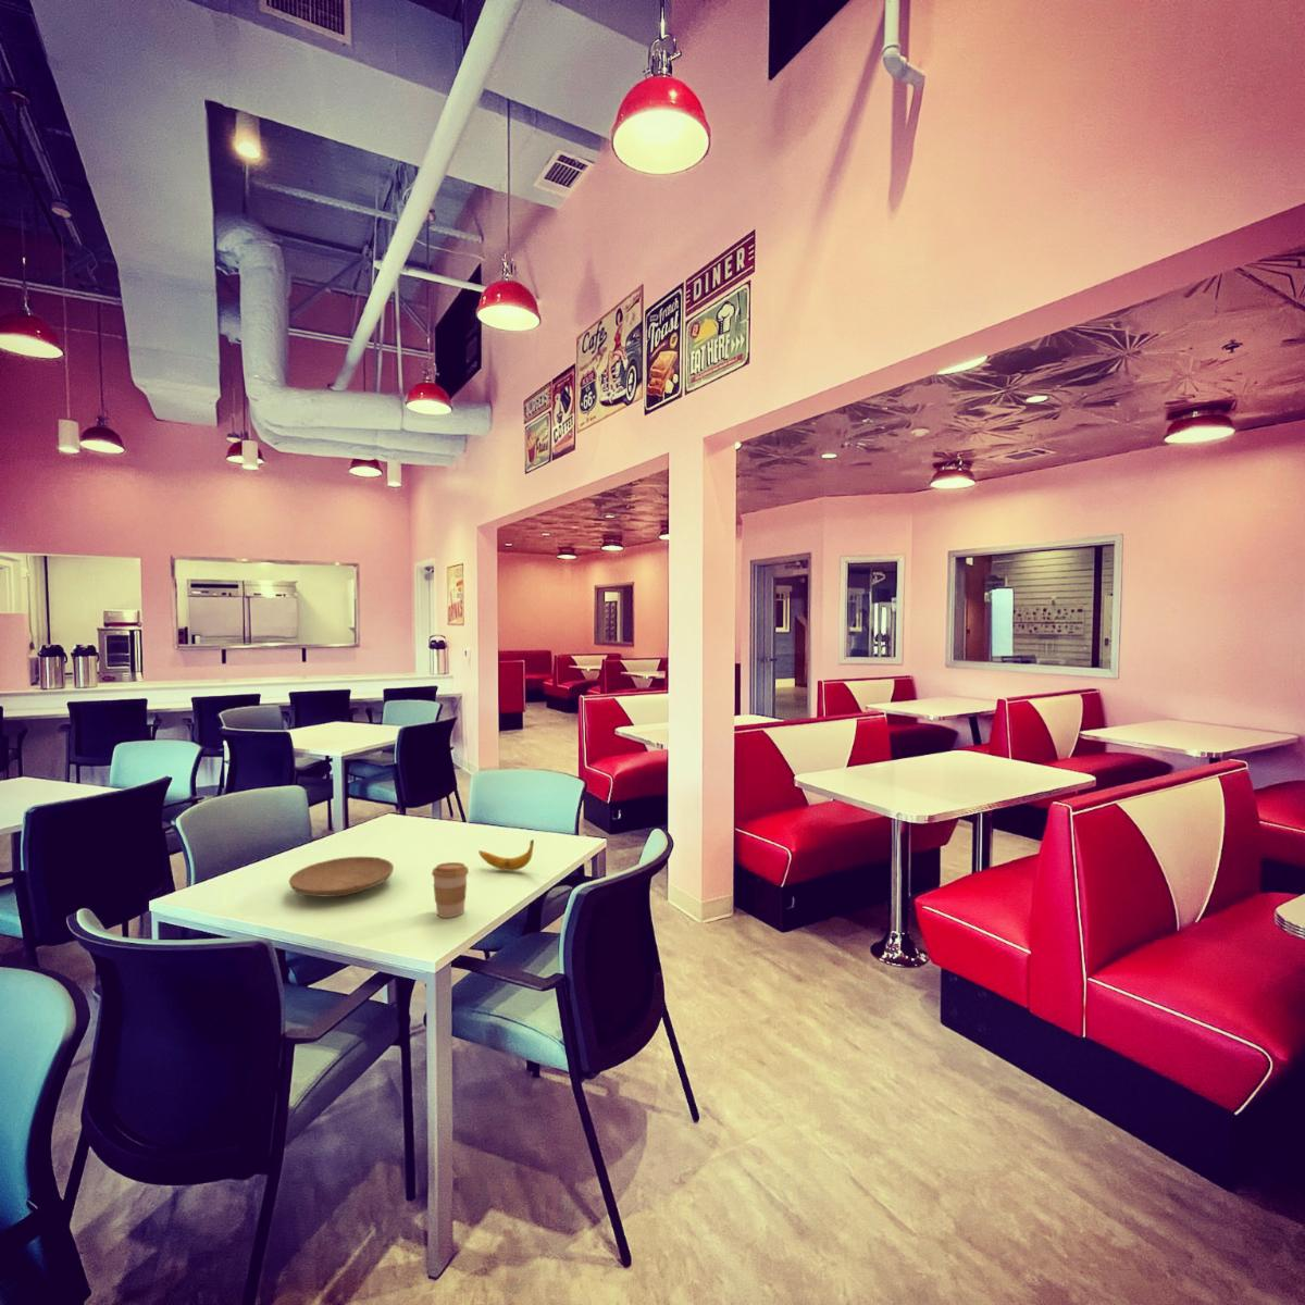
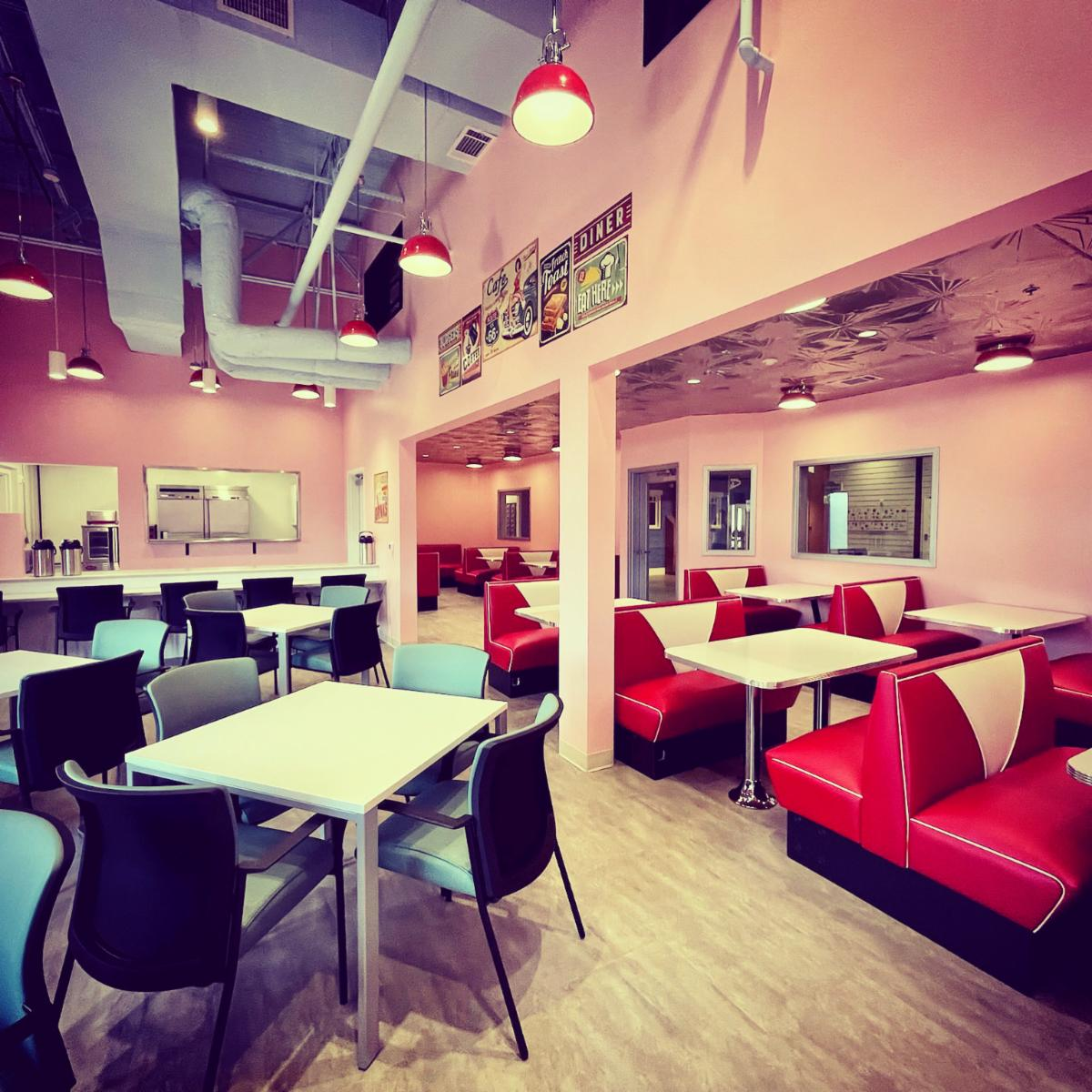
- plate [288,856,394,899]
- coffee cup [430,862,470,919]
- banana [477,839,535,872]
